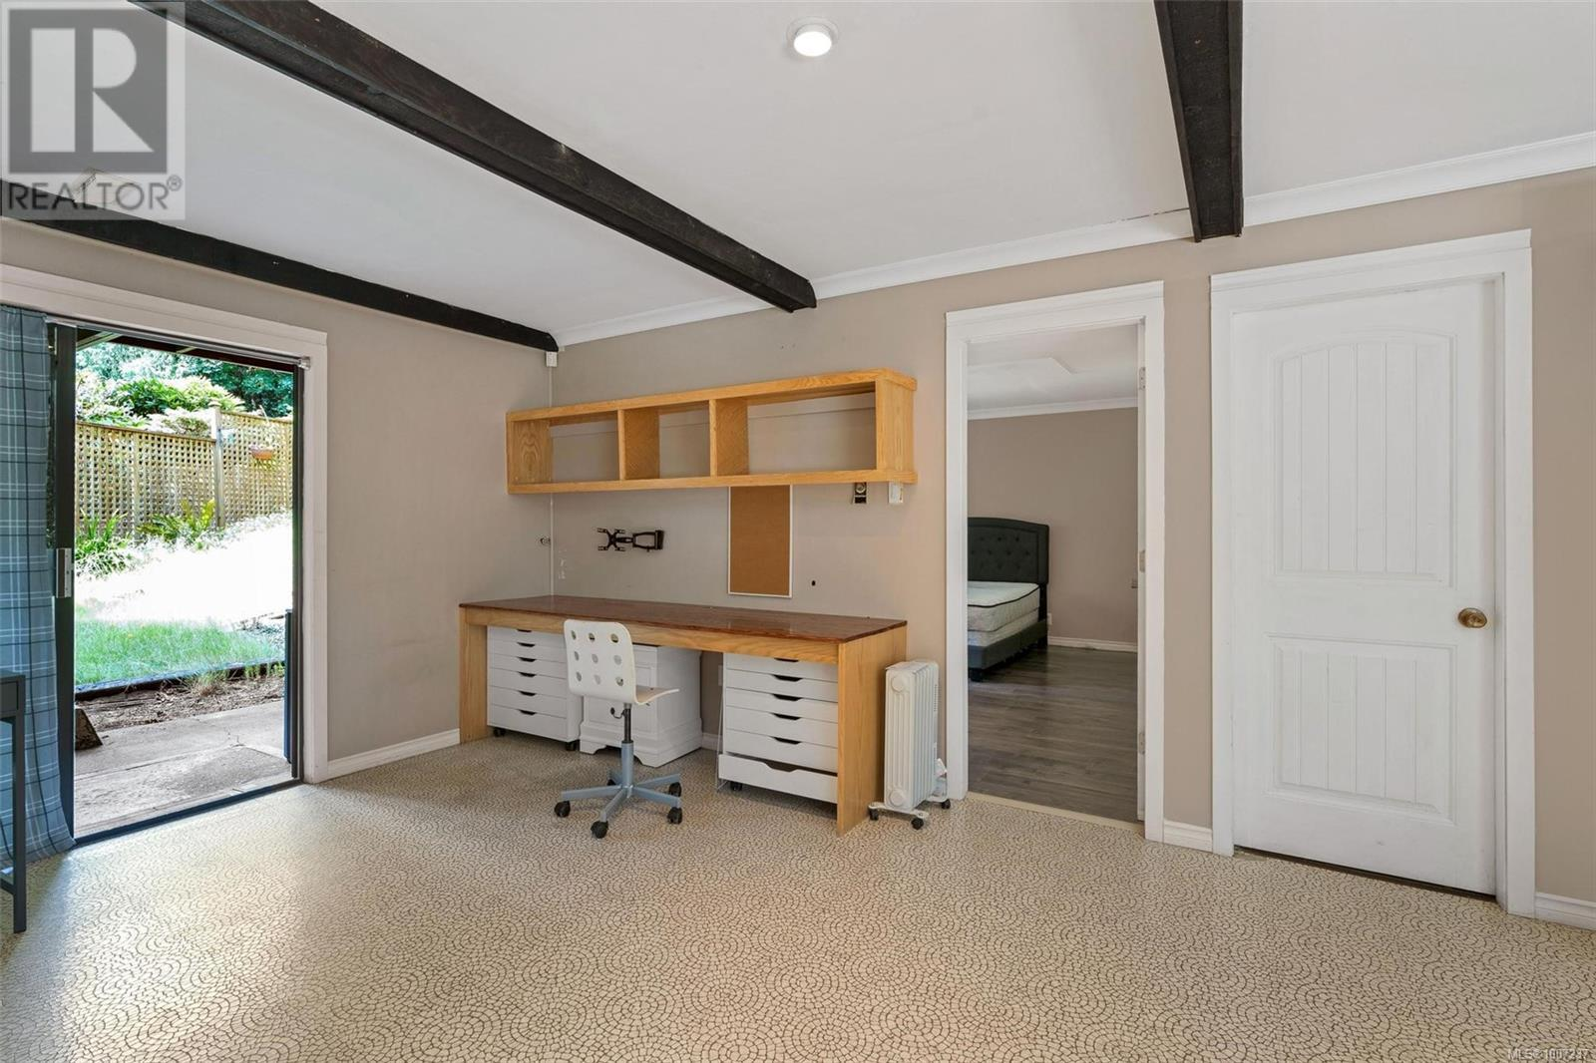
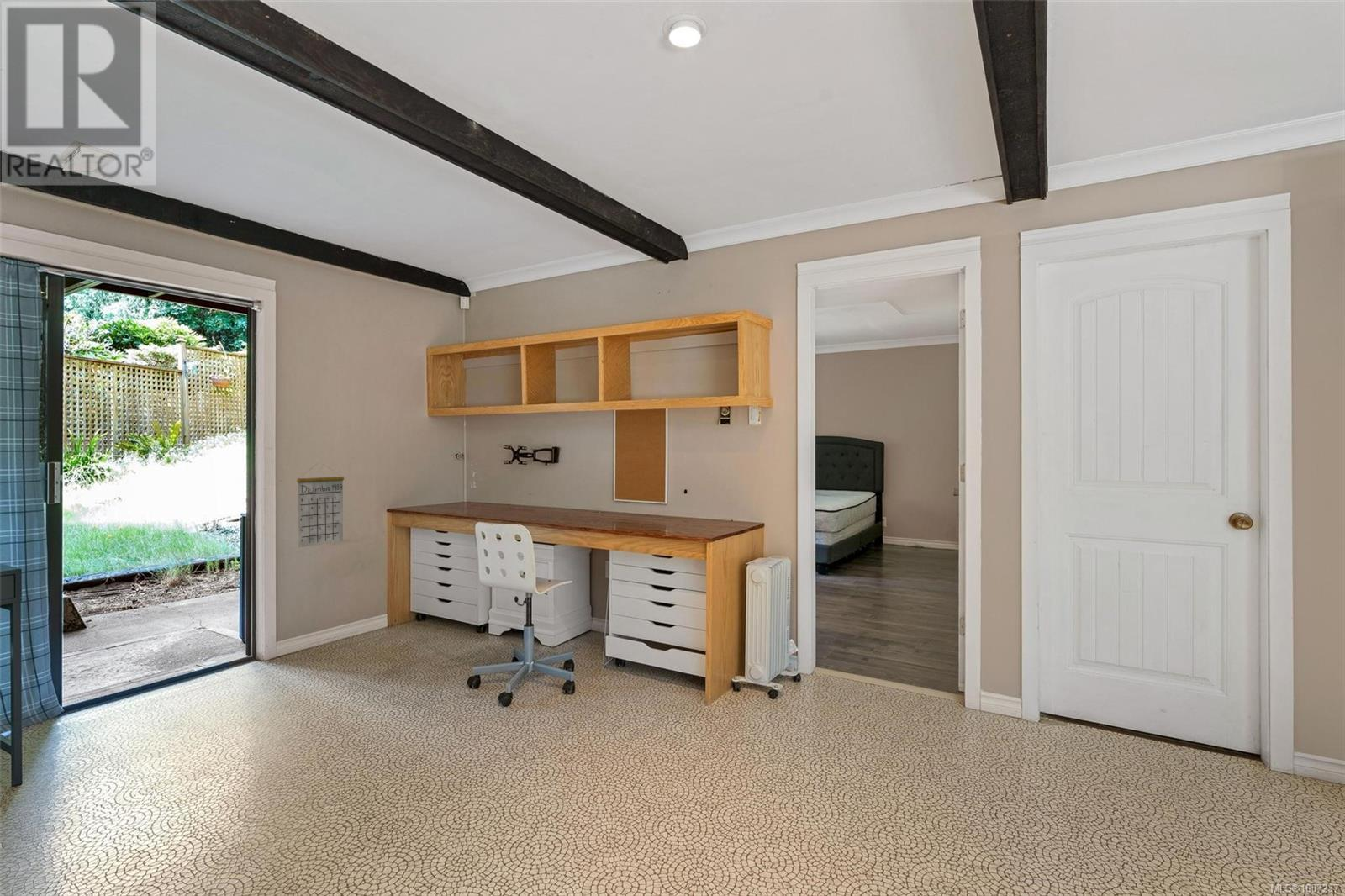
+ calendar [296,463,345,548]
